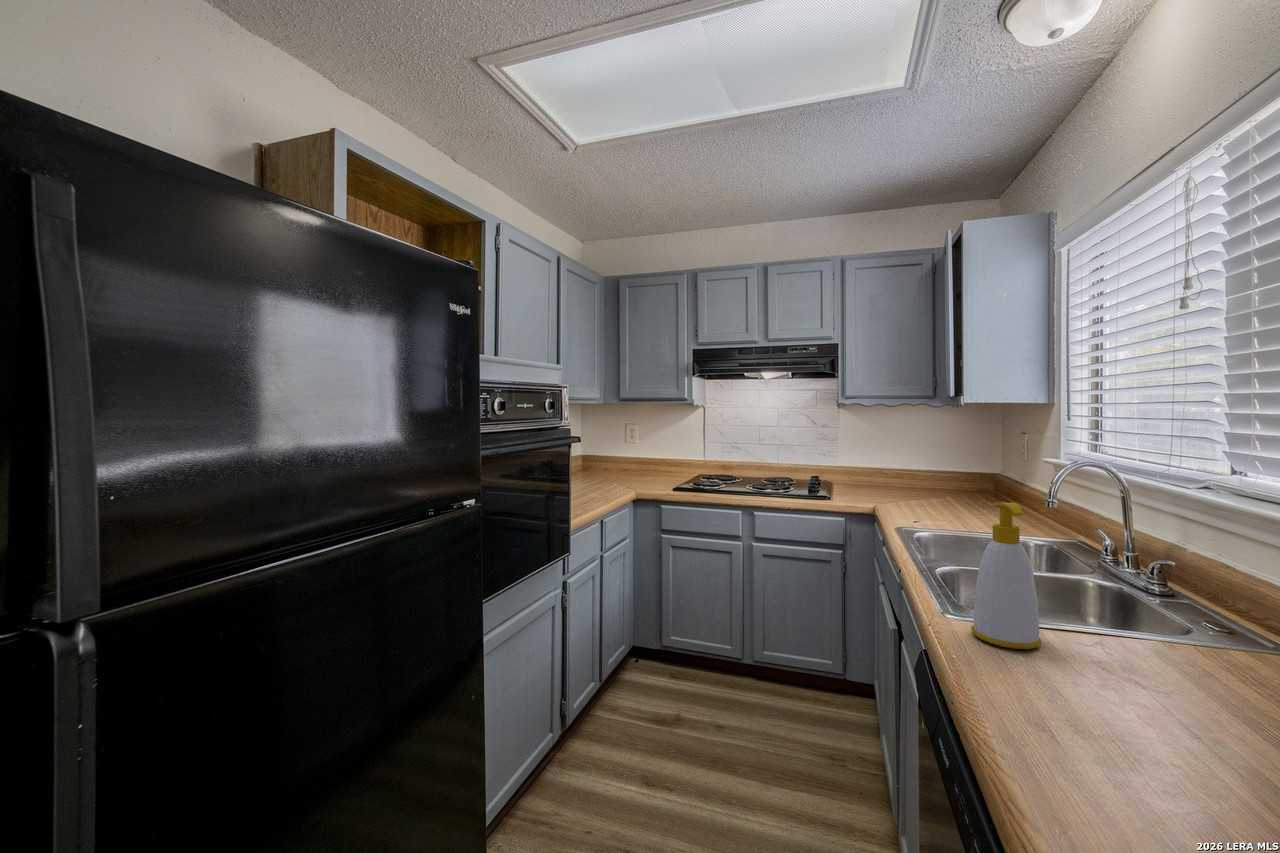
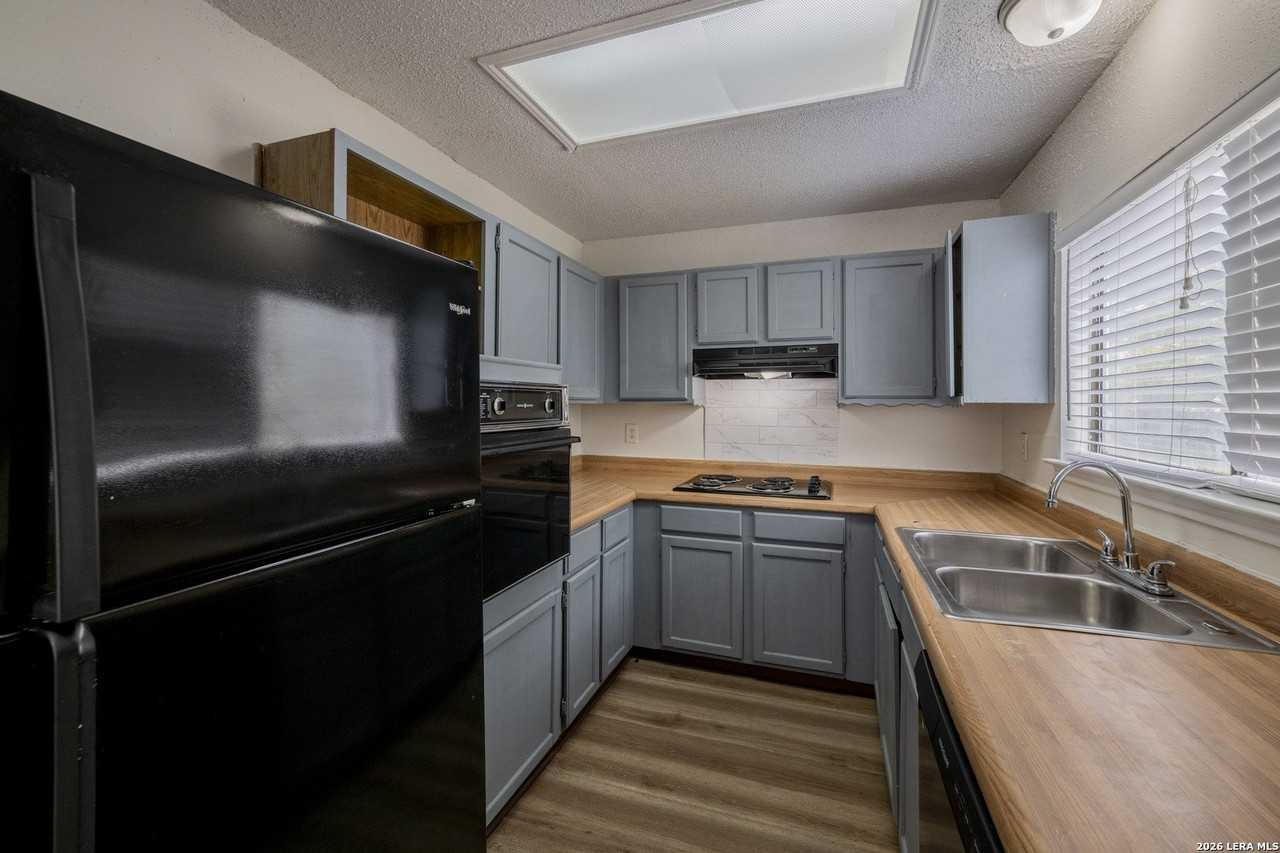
- soap bottle [970,501,1043,650]
